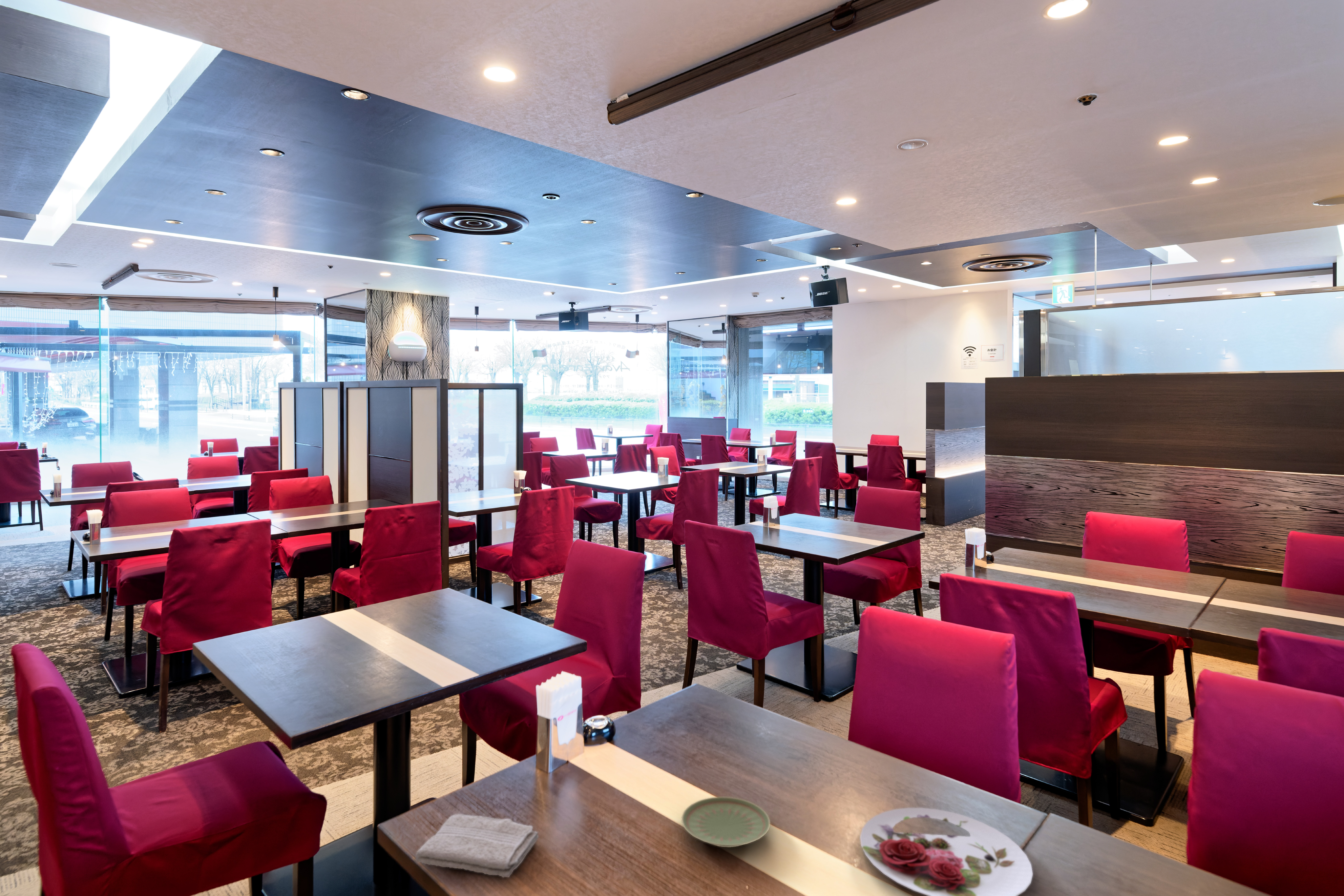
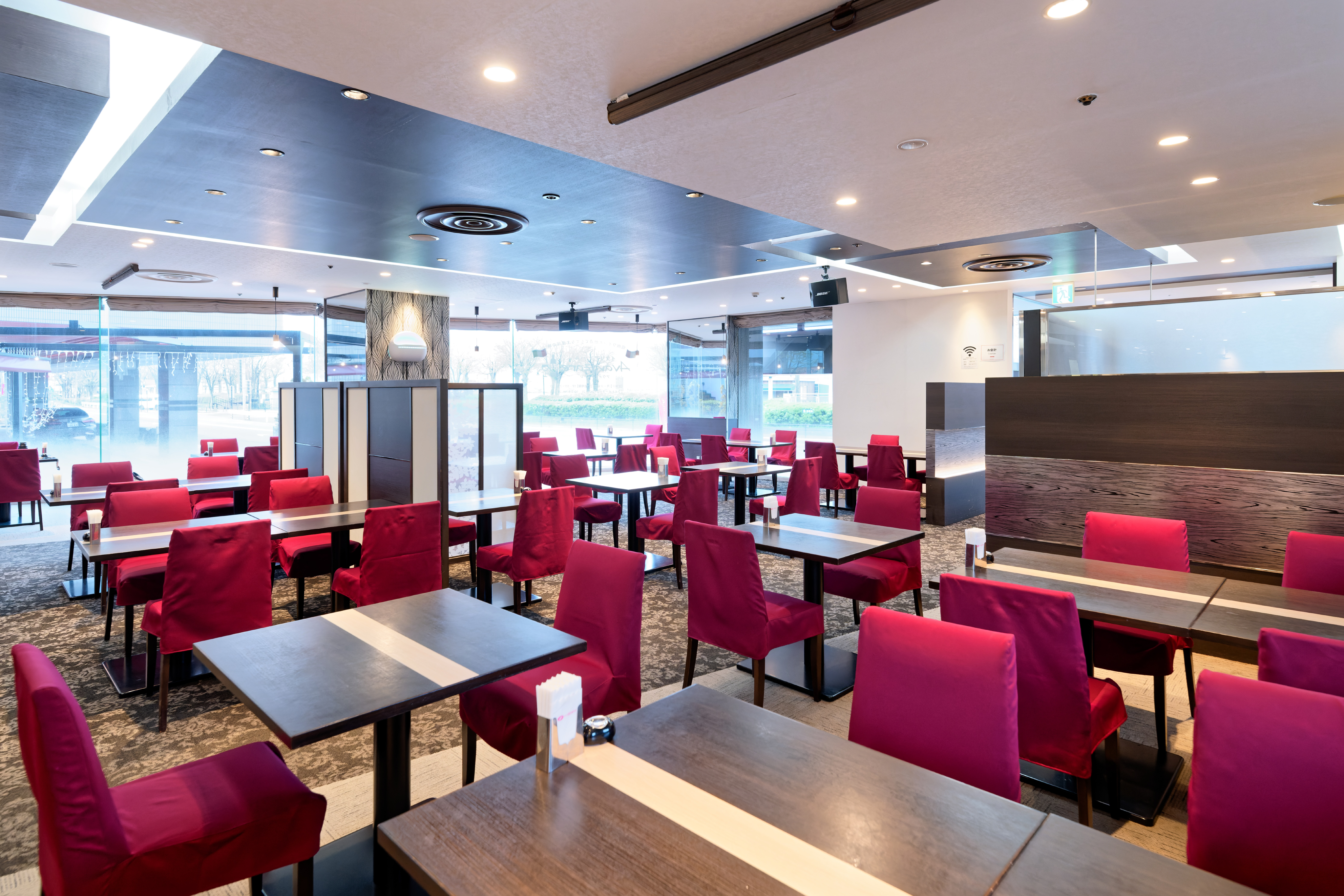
- plate [860,807,1033,896]
- plate [681,796,771,848]
- washcloth [415,813,539,878]
